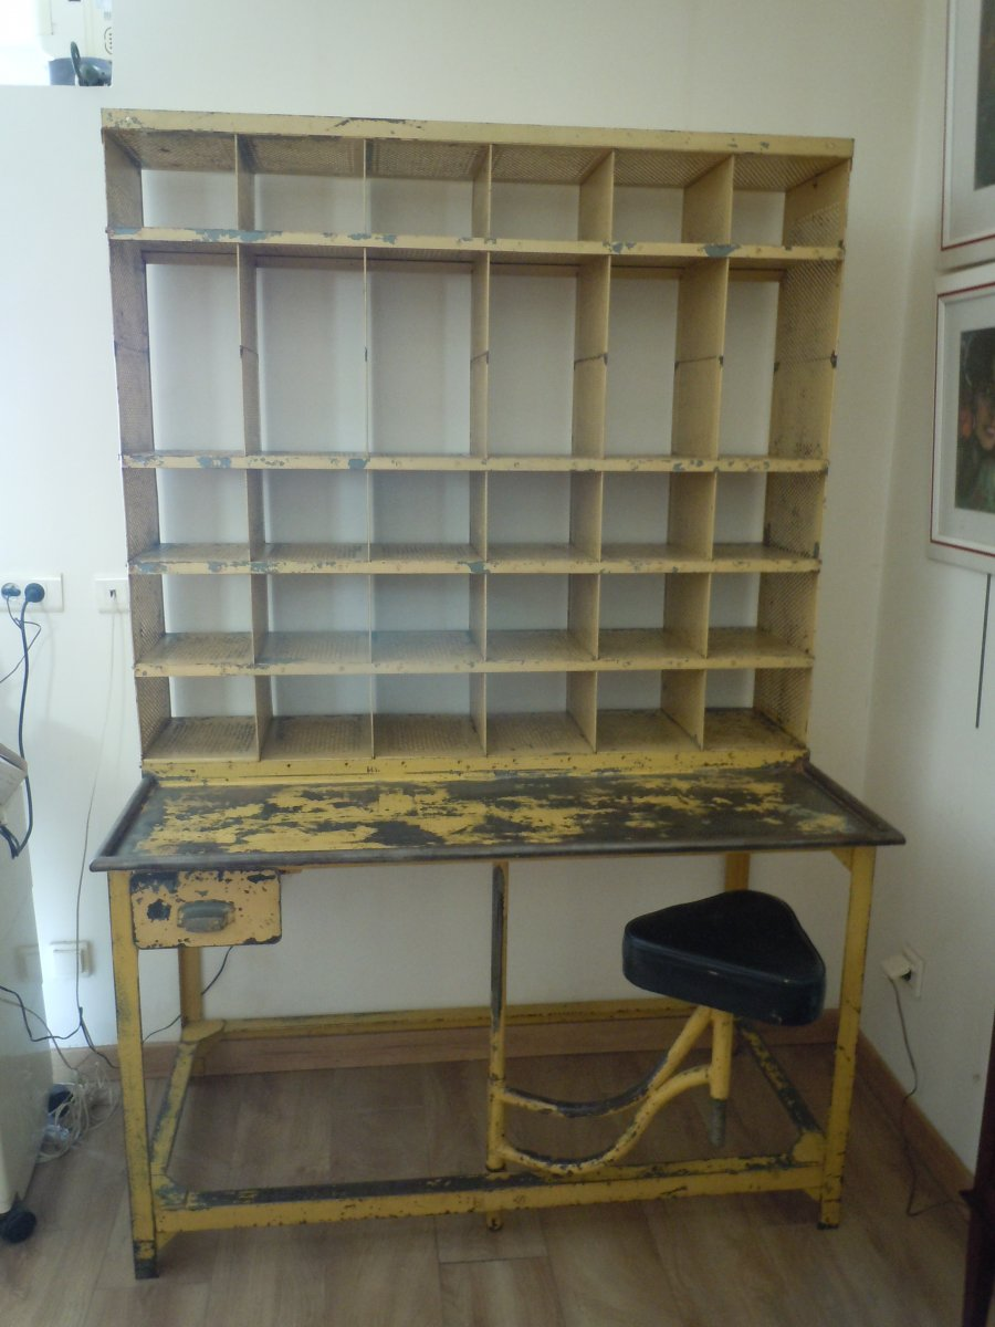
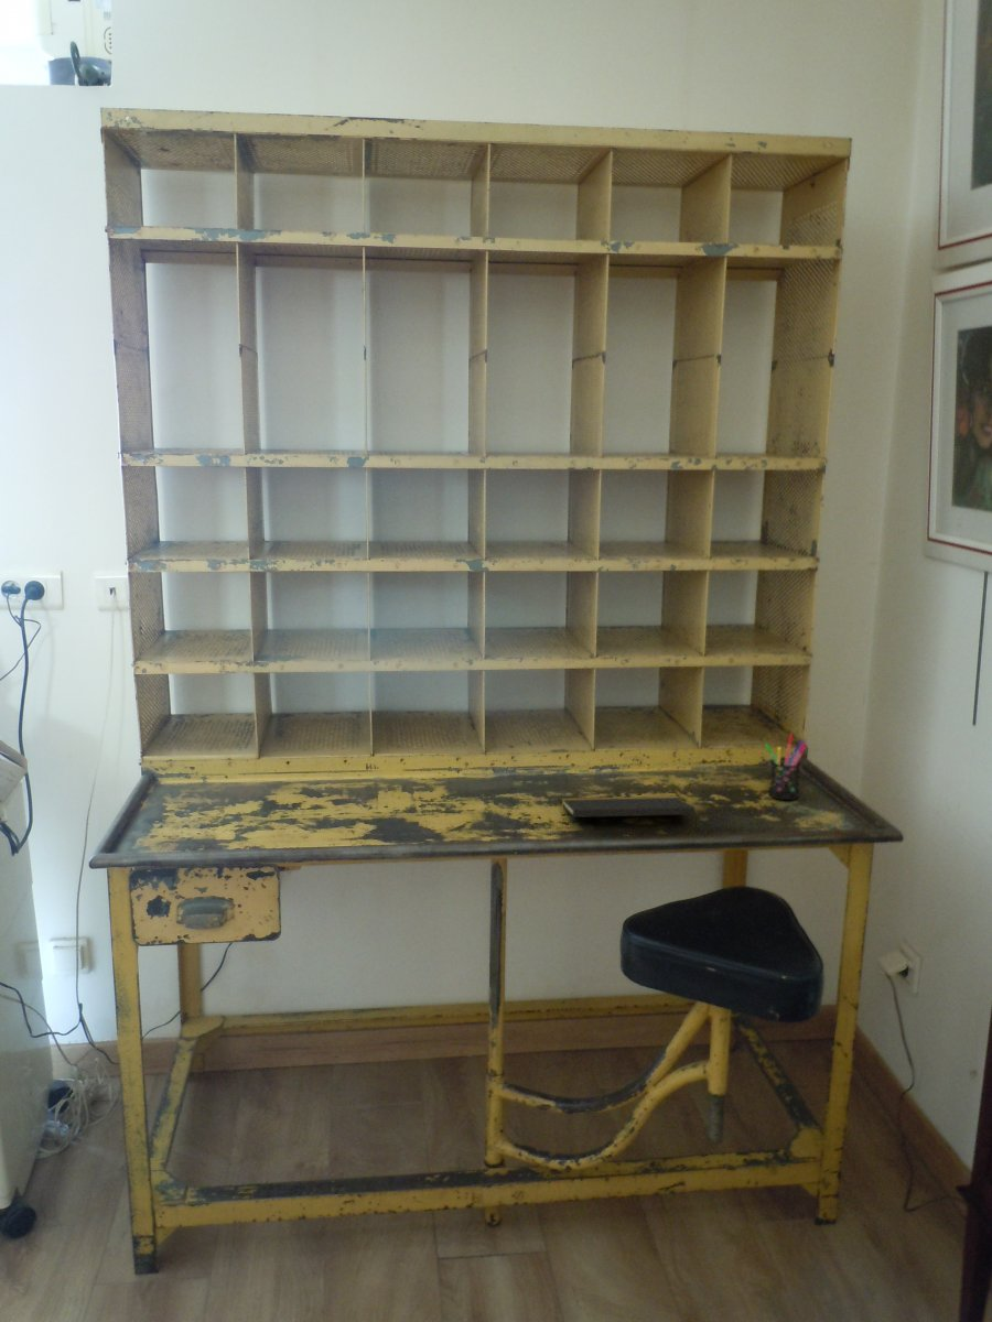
+ pen holder [764,733,808,801]
+ notepad [561,795,699,832]
